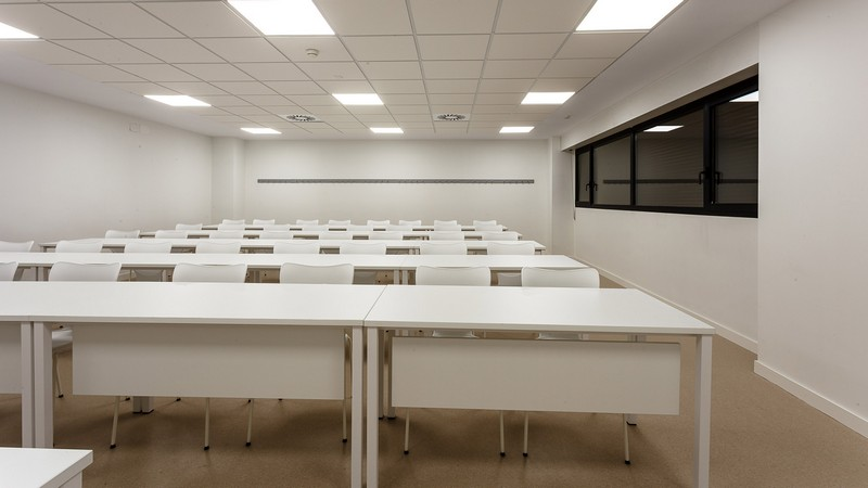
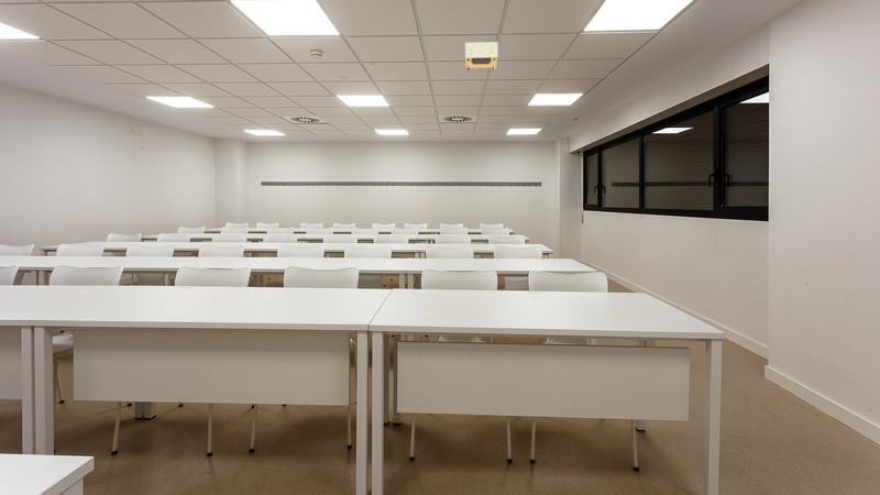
+ projector [464,41,498,70]
